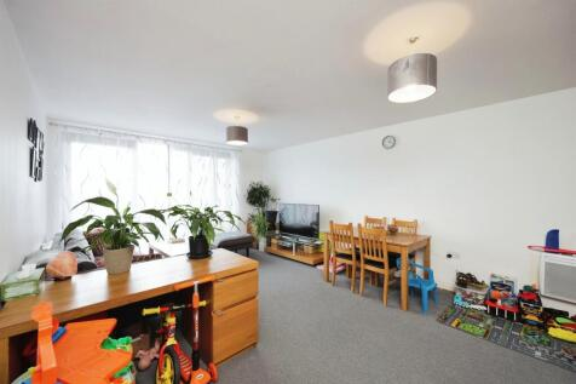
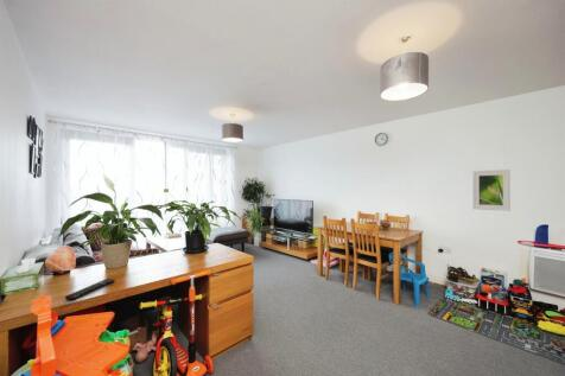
+ remote control [64,278,116,301]
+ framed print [471,168,512,212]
